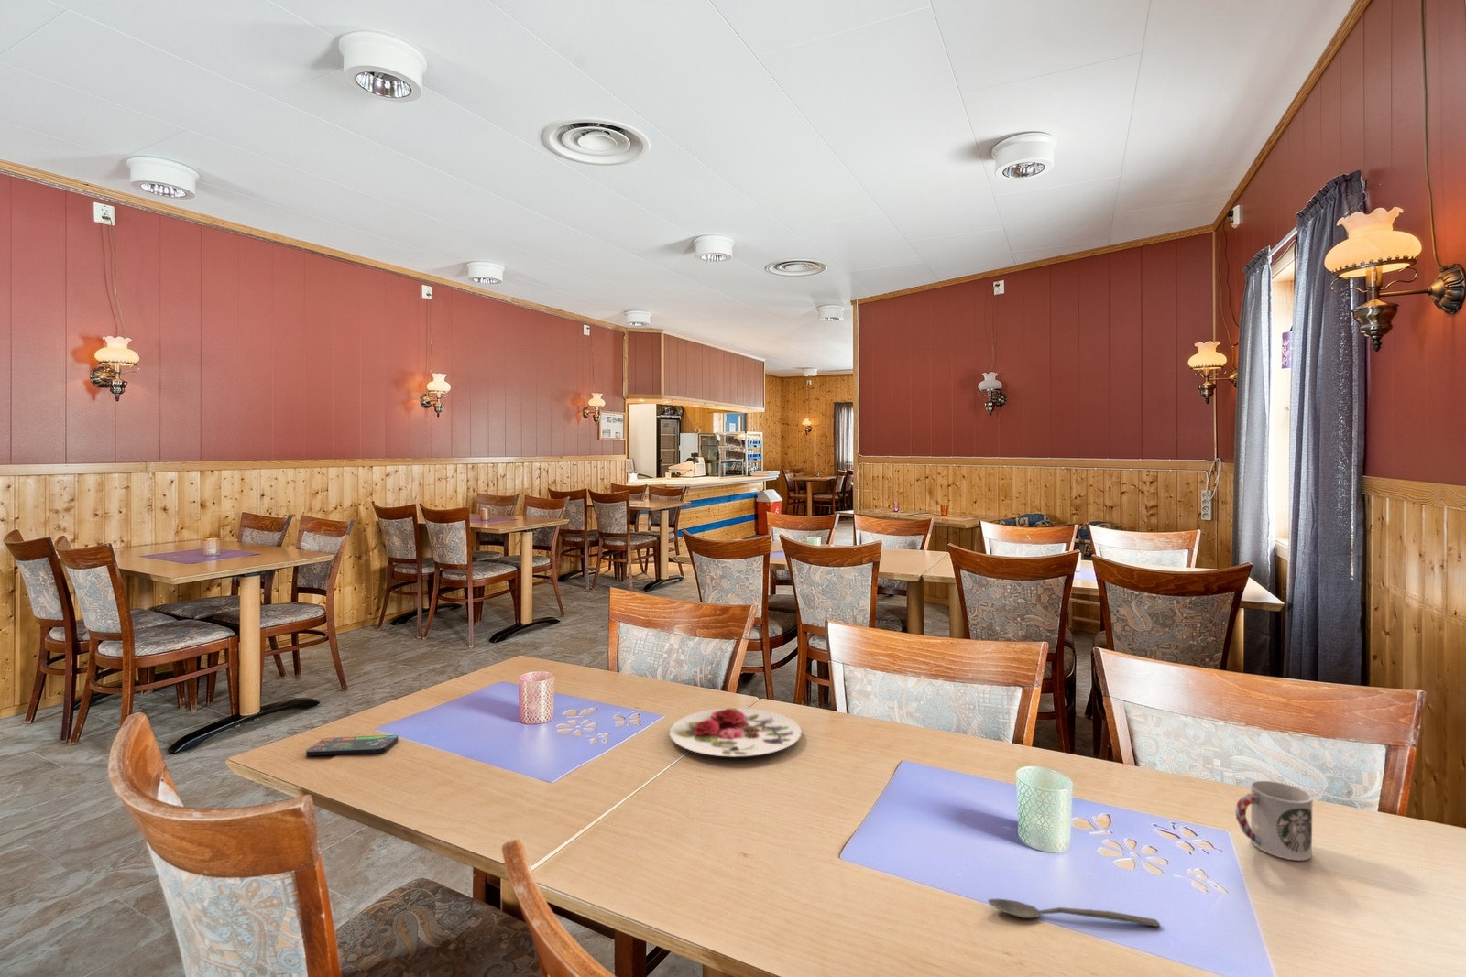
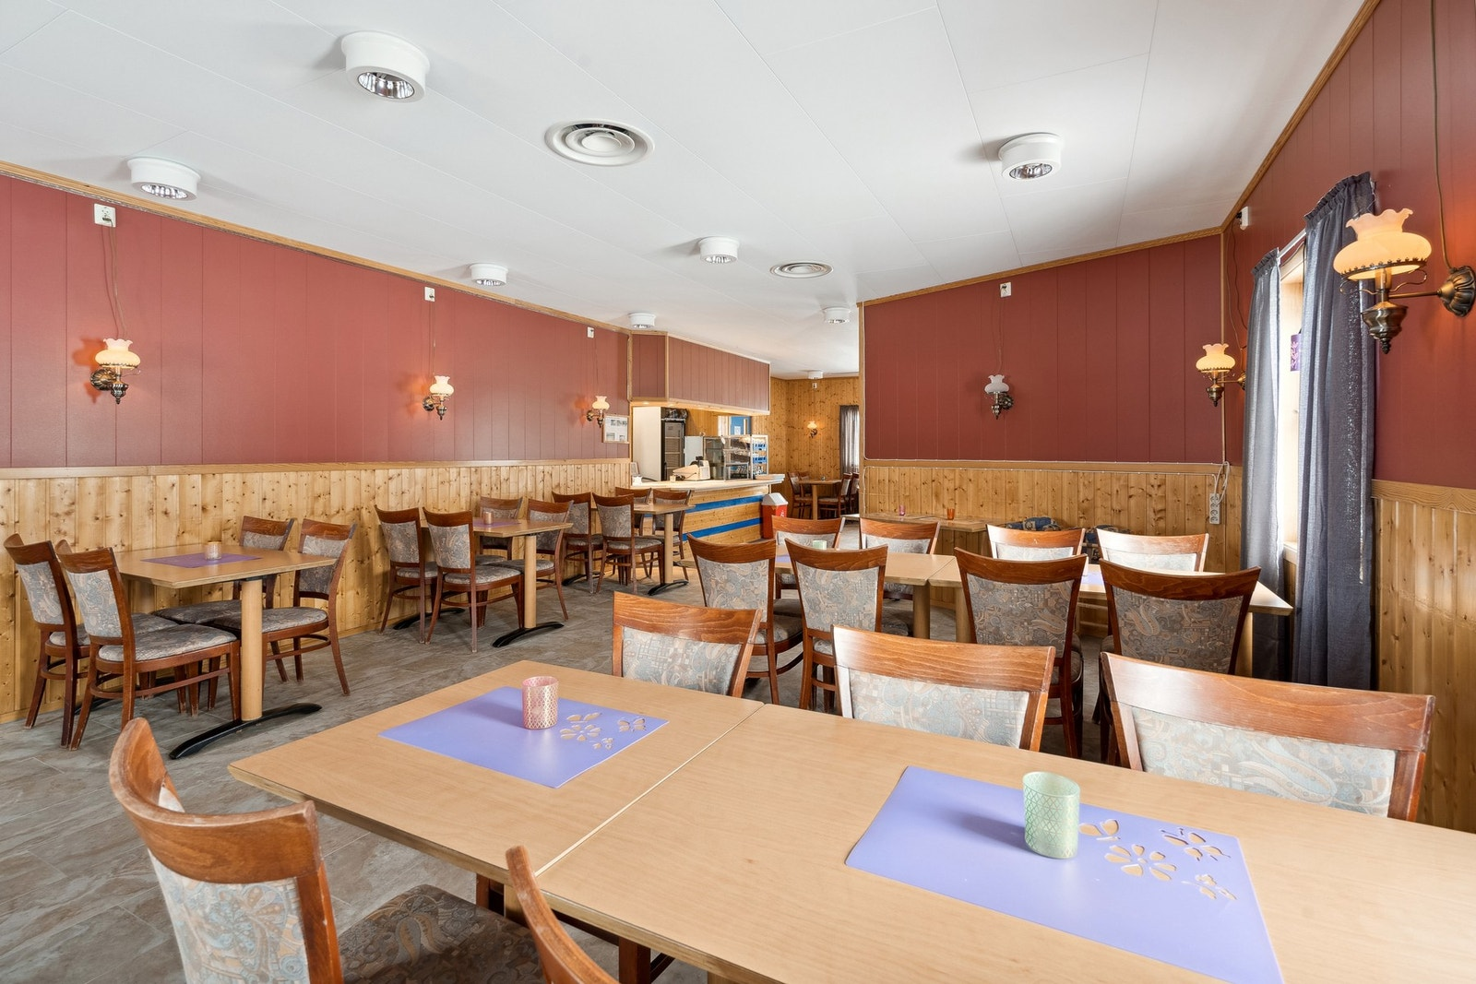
- spoon [987,898,1161,928]
- plate [668,707,803,758]
- smartphone [305,734,399,757]
- cup [1234,780,1313,861]
